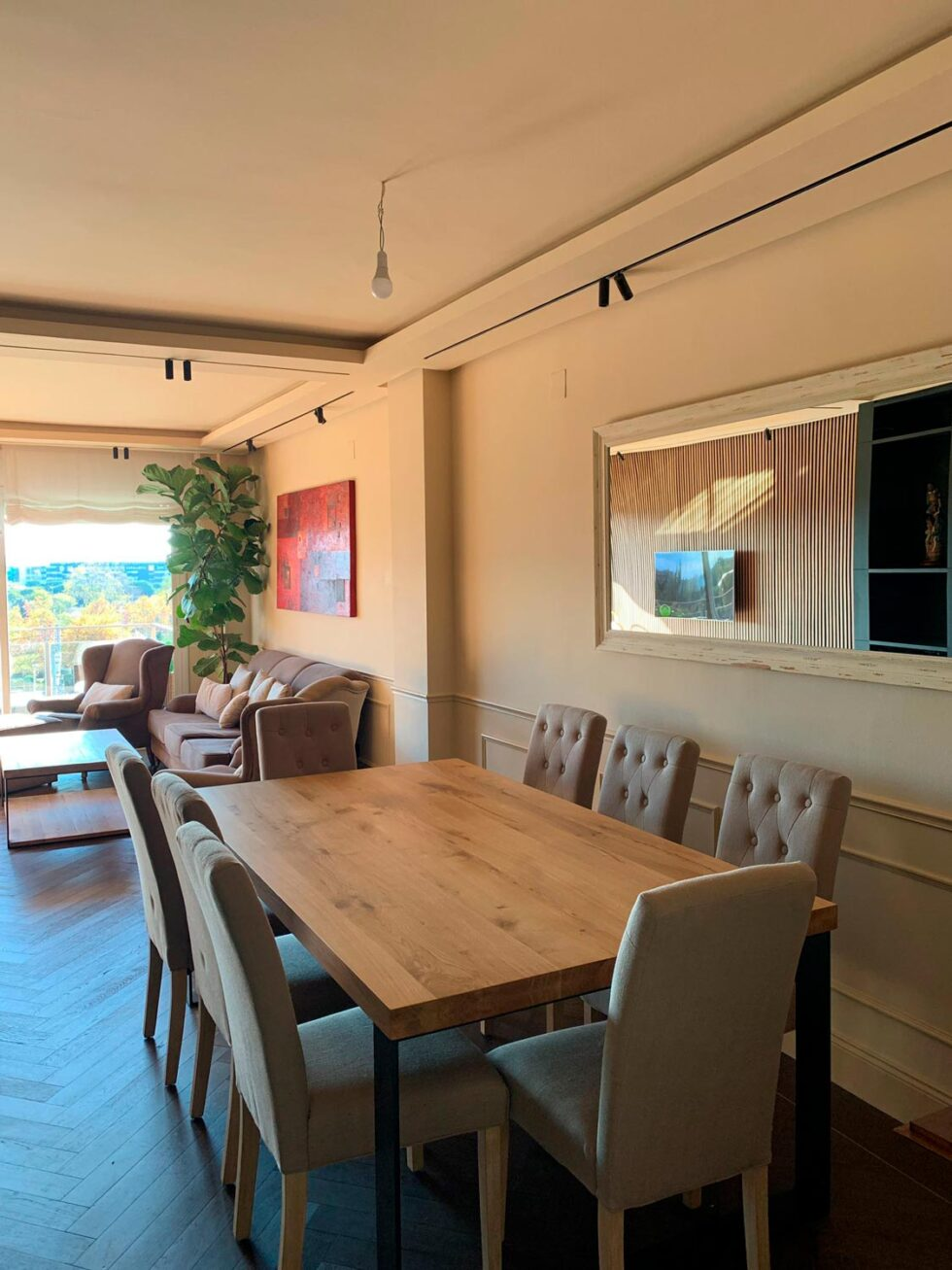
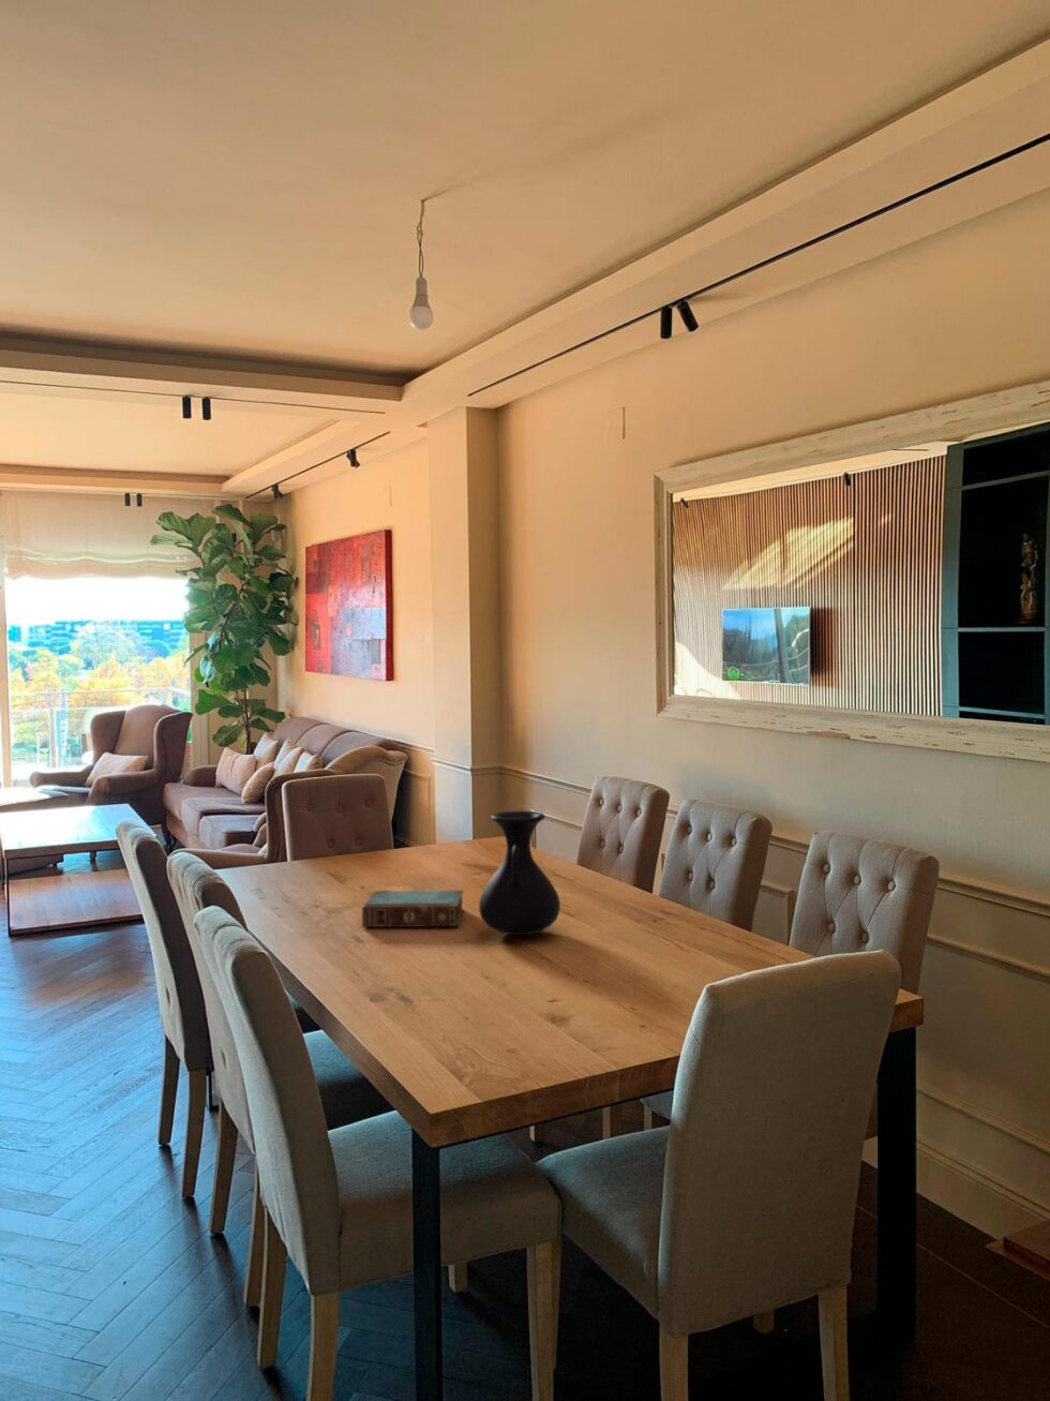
+ book [361,890,465,928]
+ vase [478,810,561,935]
